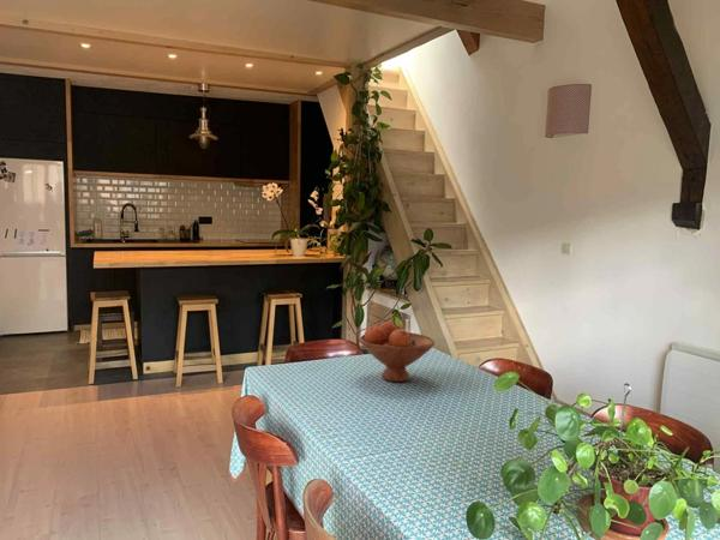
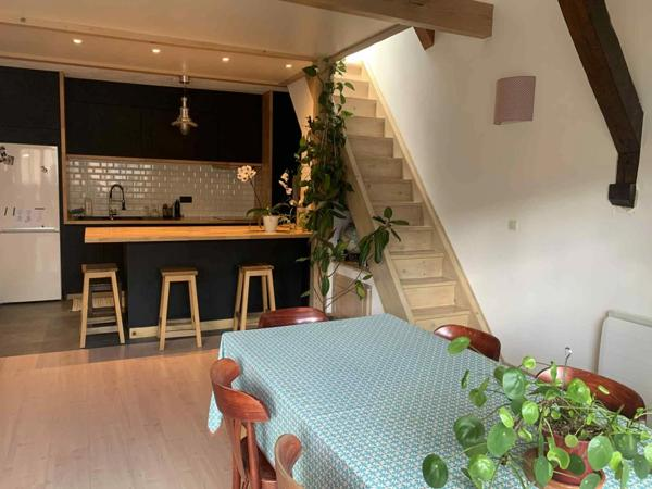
- fruit bowl [358,320,436,383]
